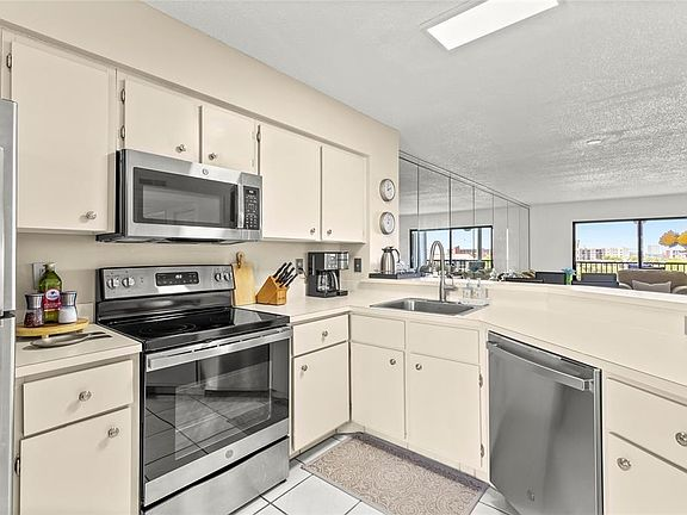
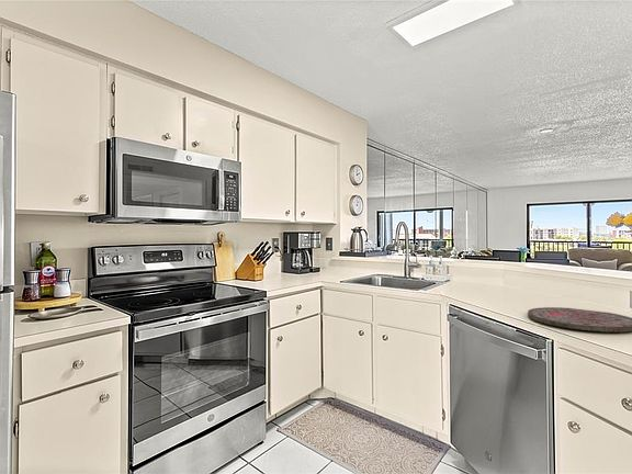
+ cutting board [527,306,632,334]
